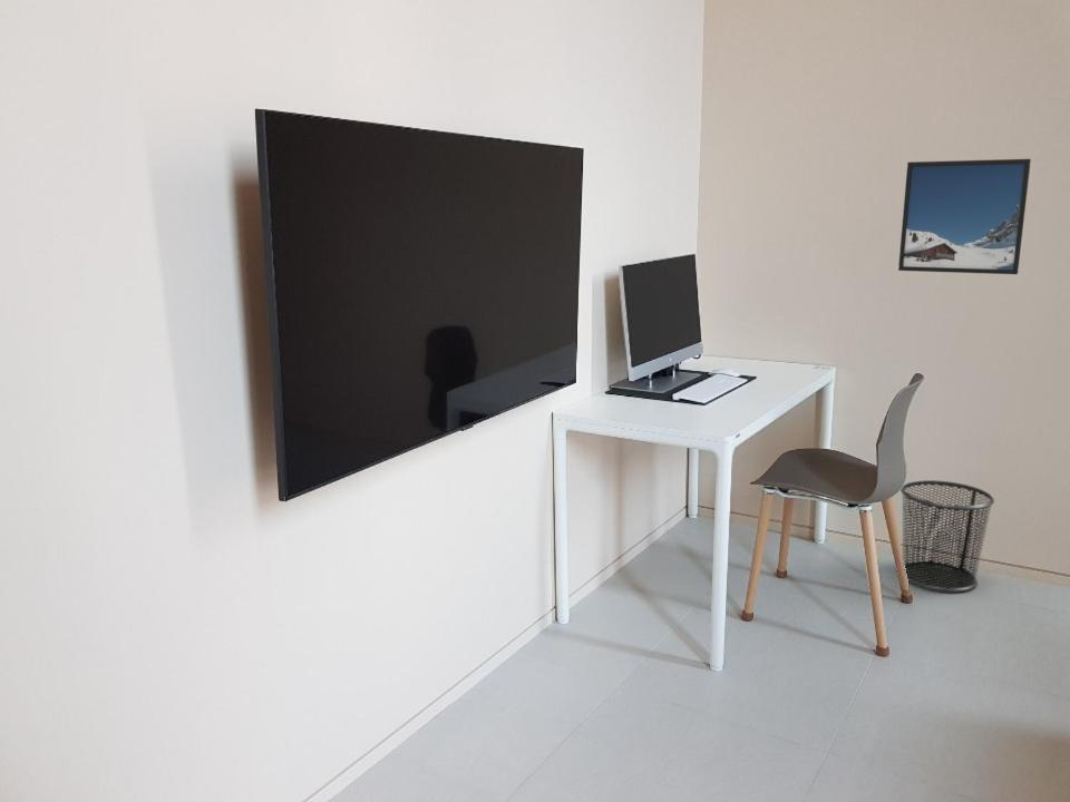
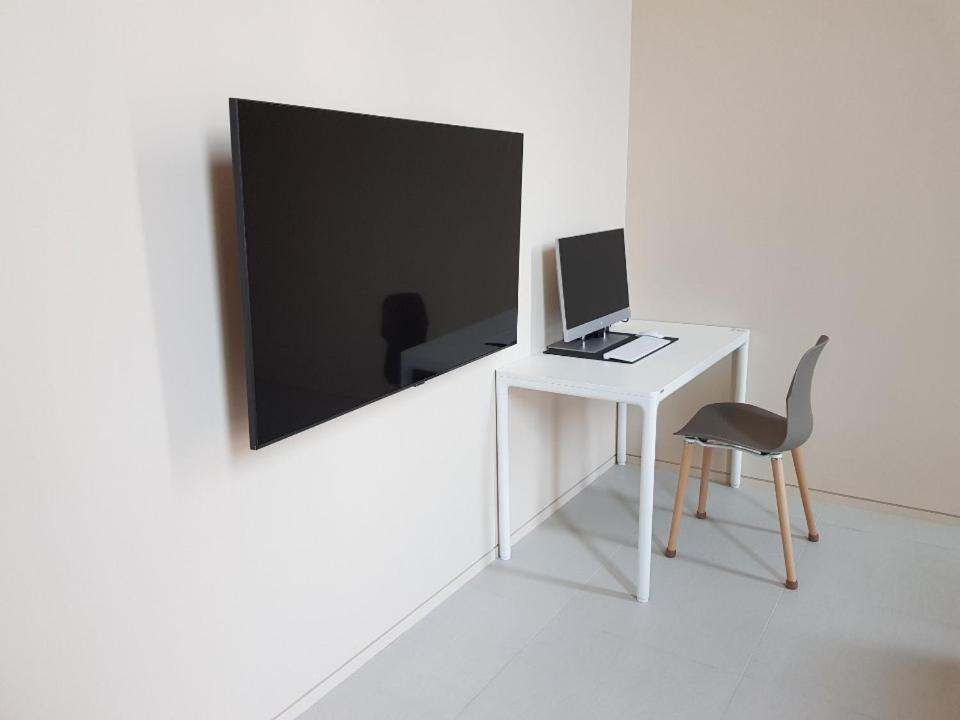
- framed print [897,158,1032,275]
- waste bin [899,479,995,594]
